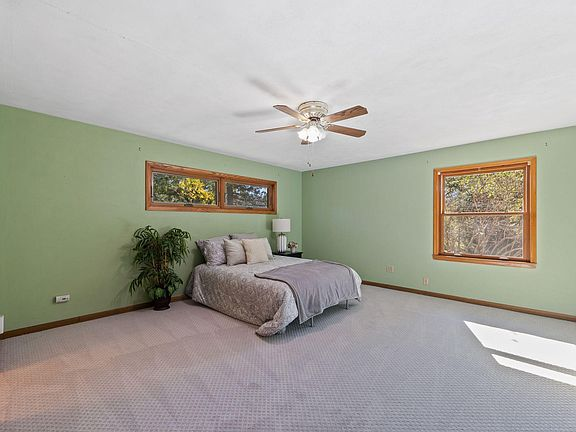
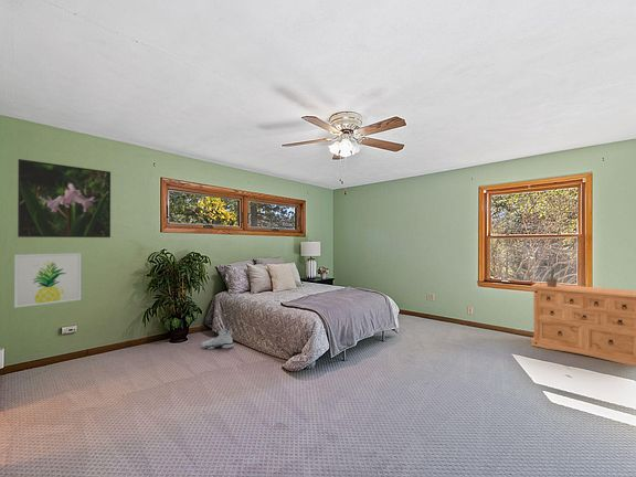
+ dresser [530,282,636,368]
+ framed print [17,158,112,239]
+ wall art [13,252,82,309]
+ sneaker [201,327,234,350]
+ potted plant [542,257,563,287]
